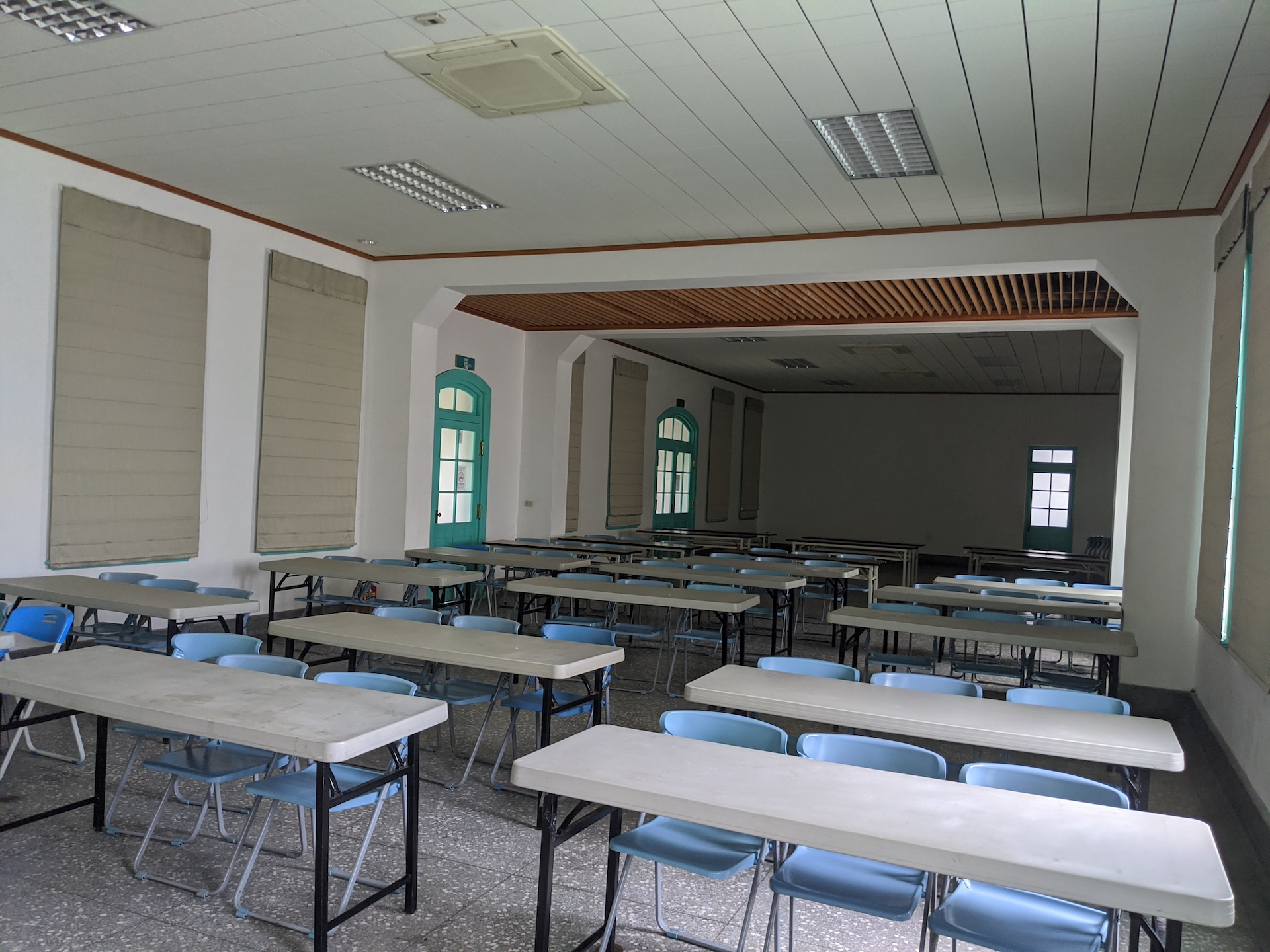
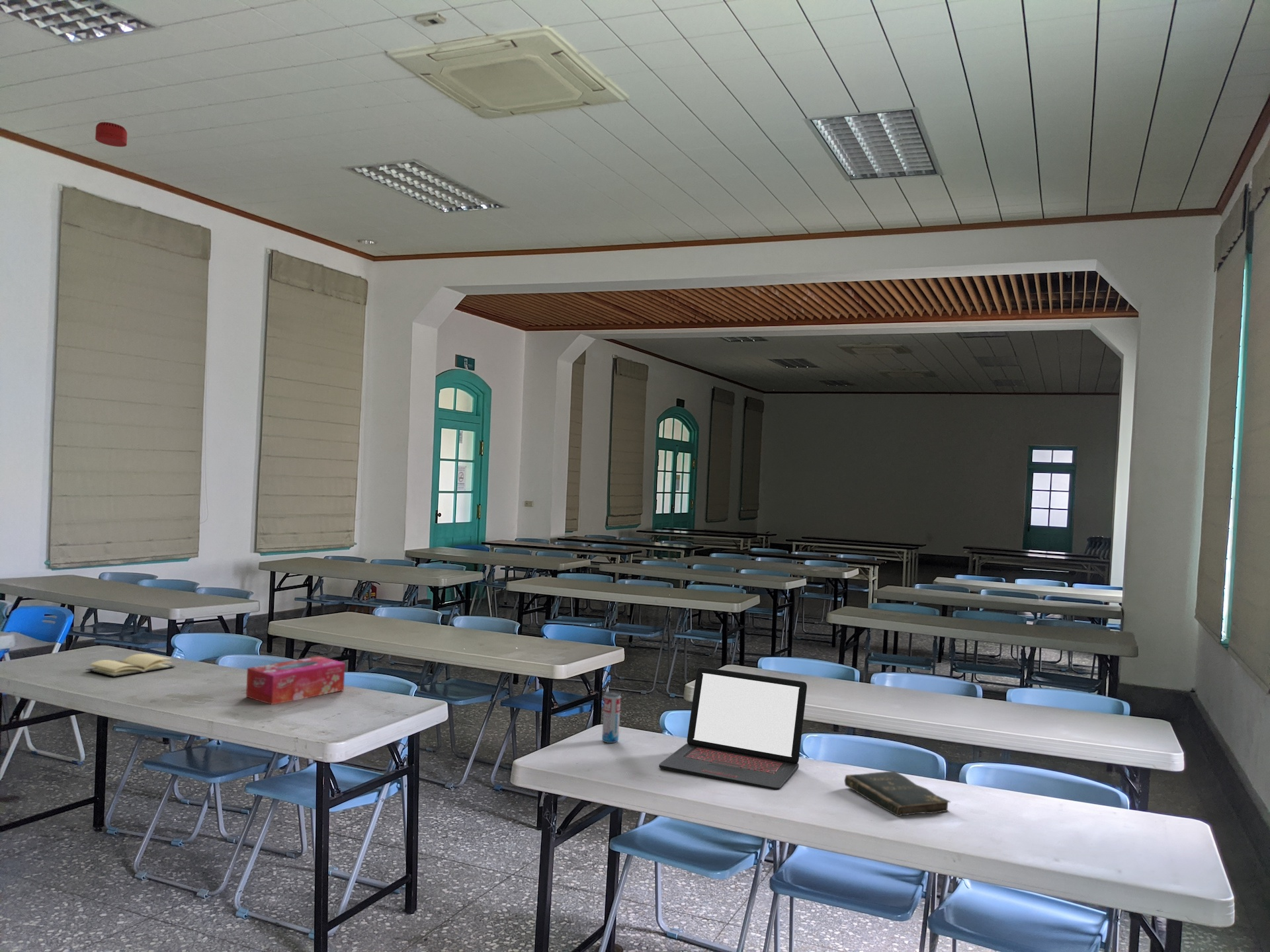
+ tissue box [245,655,346,705]
+ smoke detector [95,122,128,147]
+ beverage can [601,691,621,744]
+ laptop [659,666,808,791]
+ bible [843,770,951,817]
+ book [85,653,176,678]
